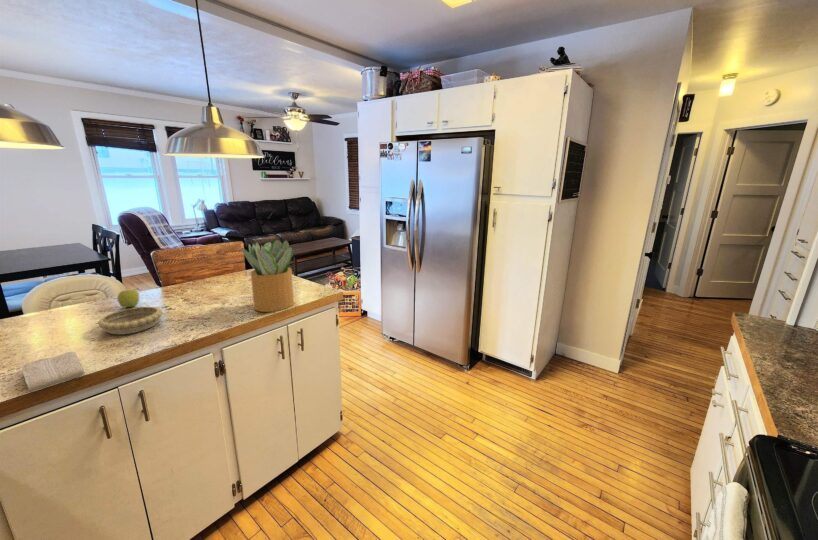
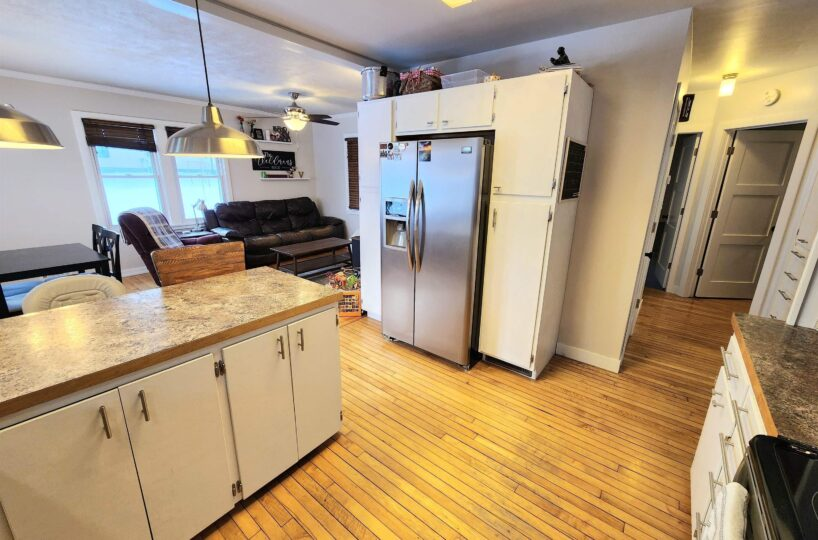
- decorative bowl [97,305,164,335]
- potted plant [241,238,295,313]
- apple [116,289,140,309]
- washcloth [21,351,86,392]
